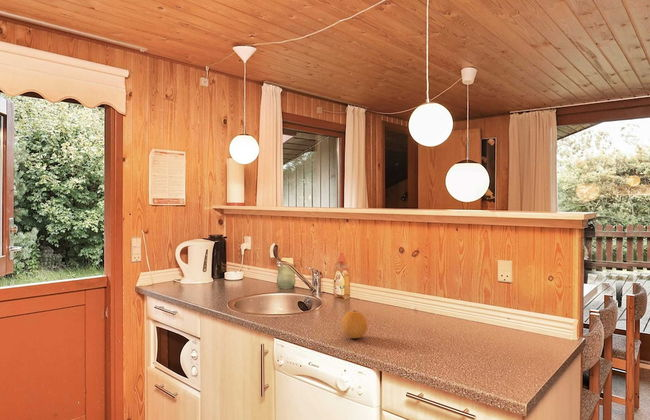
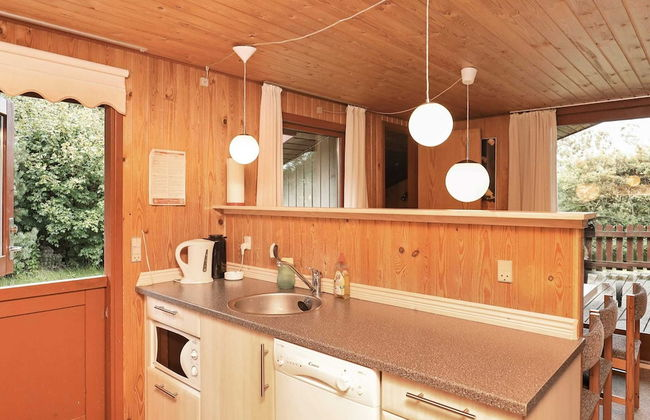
- fruit [341,309,368,339]
